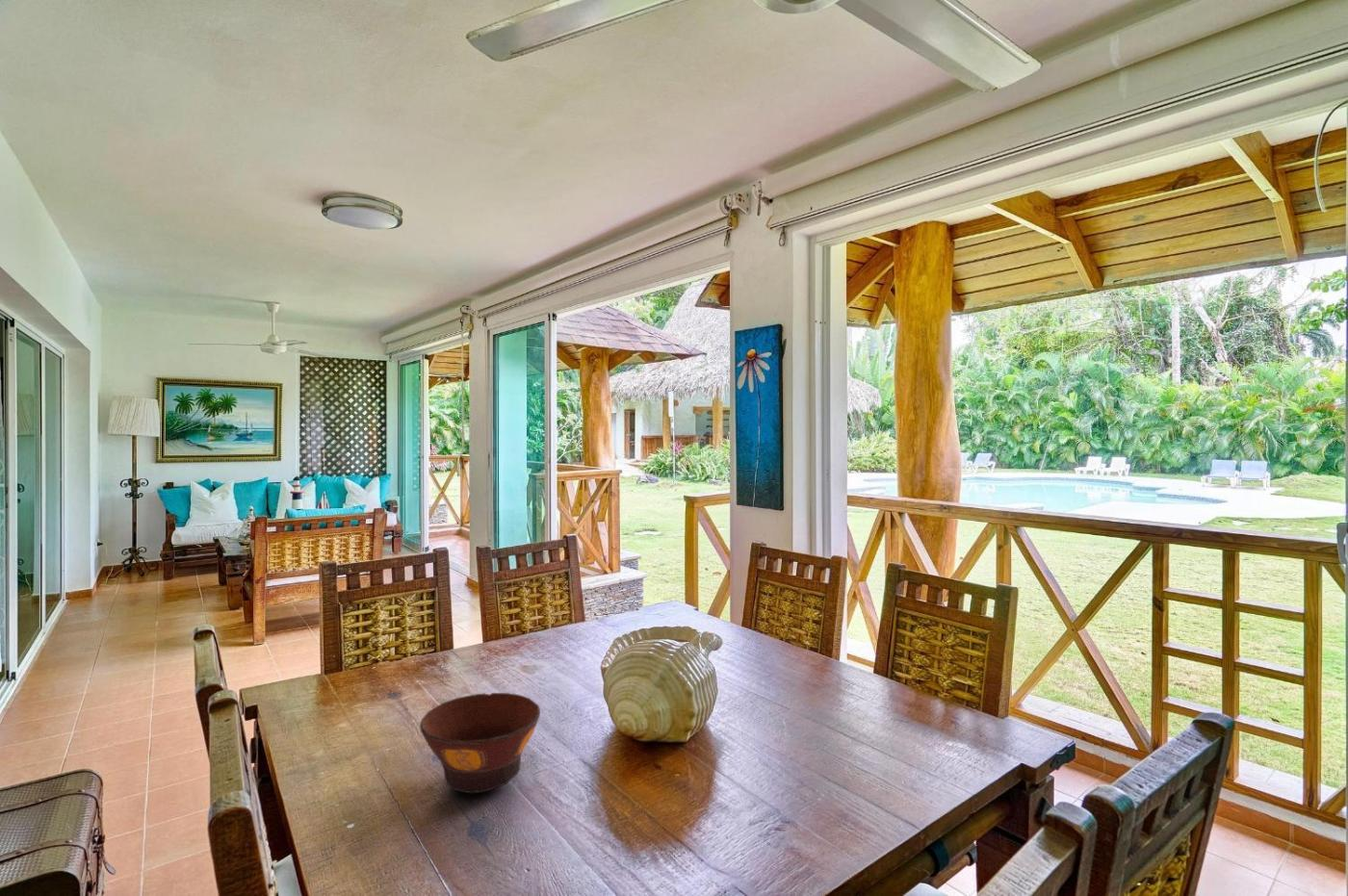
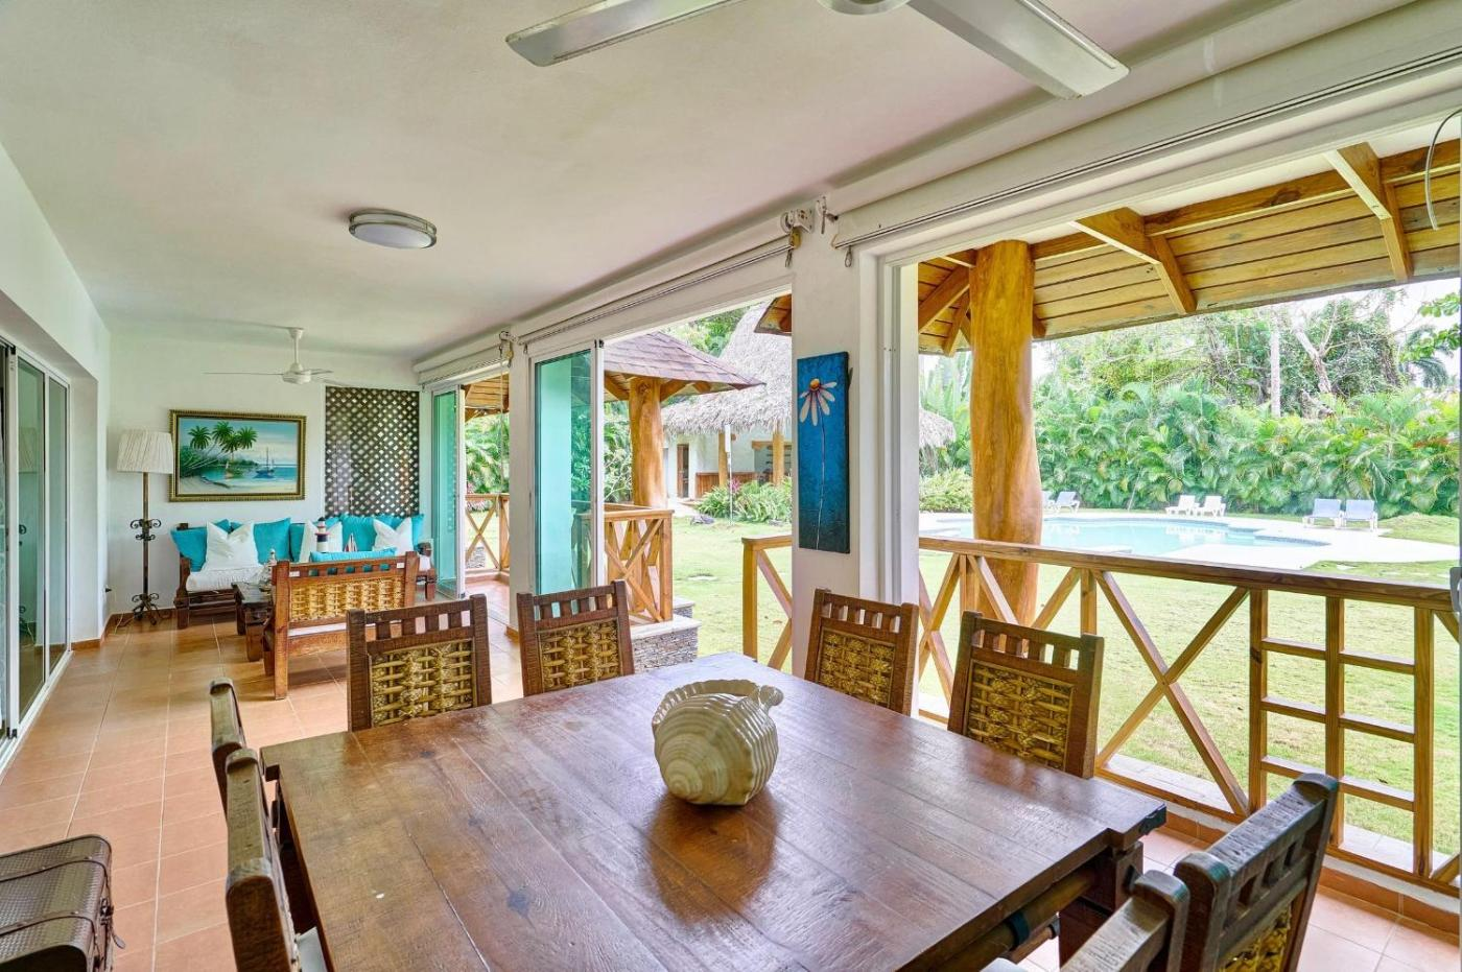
- bowl [419,692,541,794]
